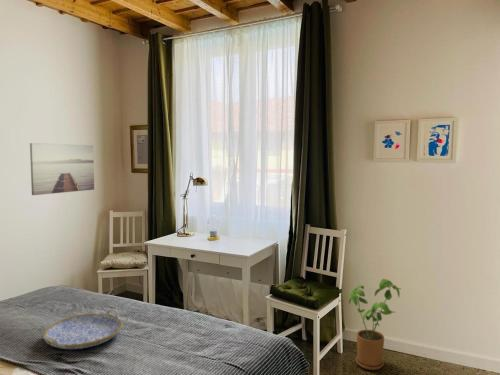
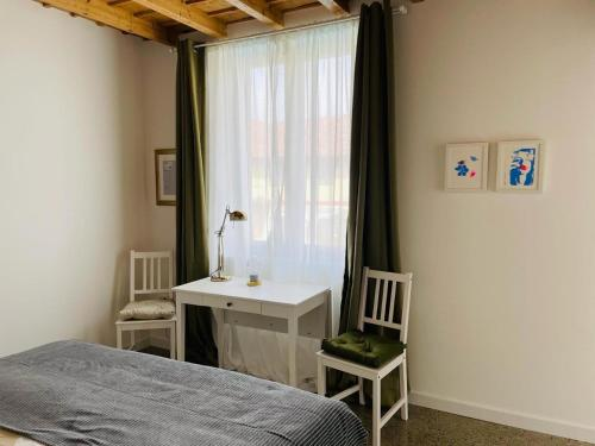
- house plant [348,278,402,371]
- wall art [29,142,95,196]
- serving tray [42,308,124,350]
